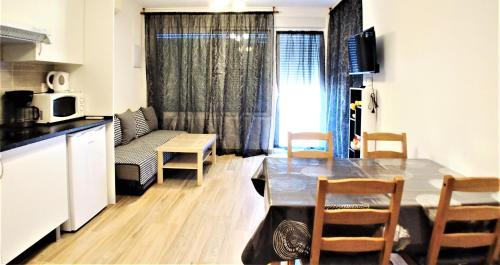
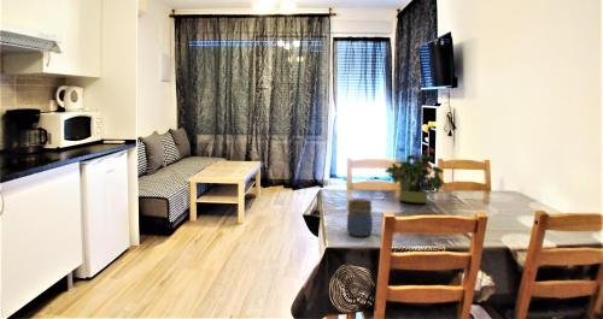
+ jar [346,197,374,237]
+ potted plant [384,147,446,203]
